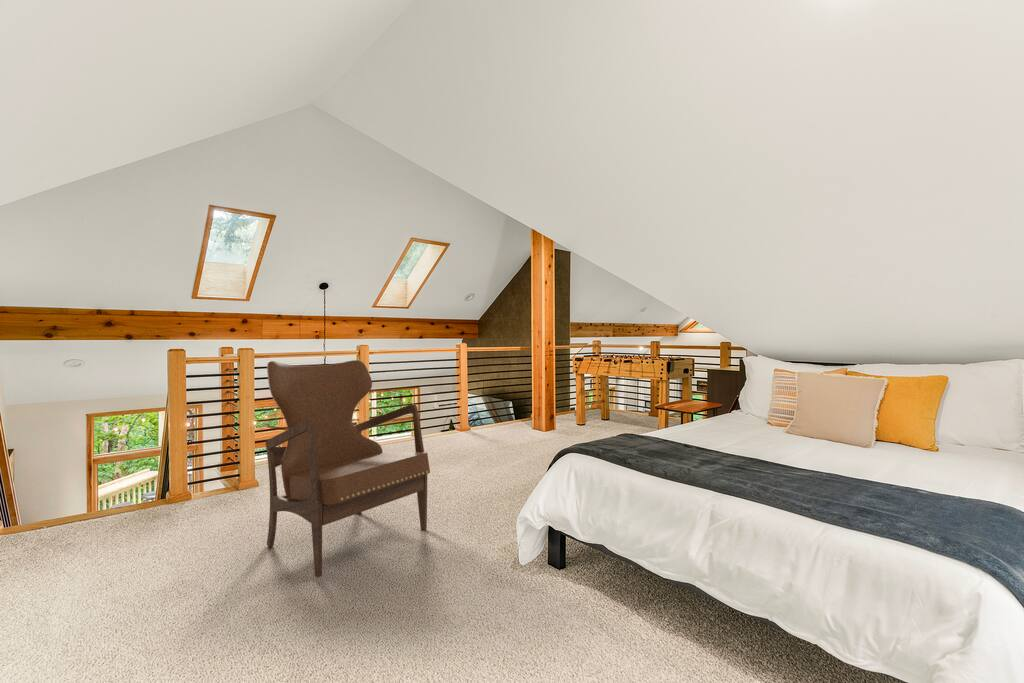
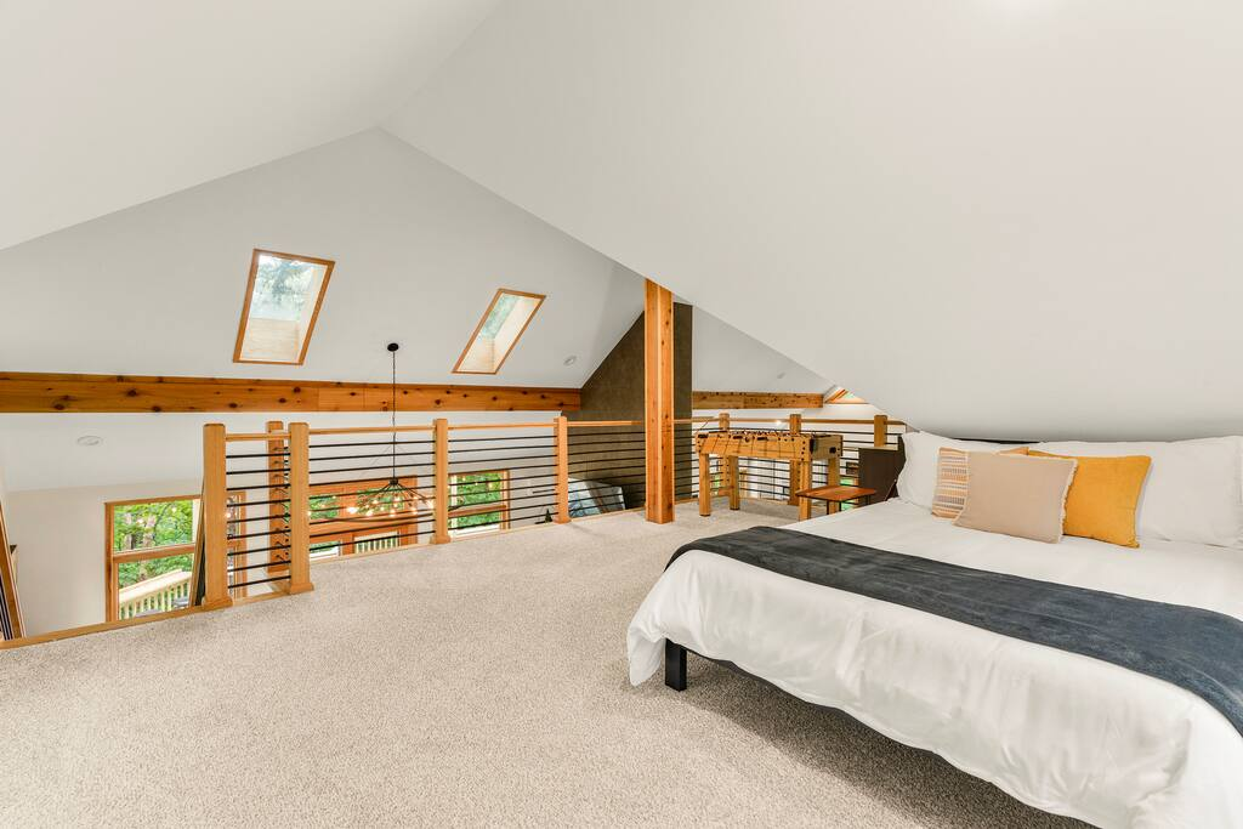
- armchair [265,359,431,578]
